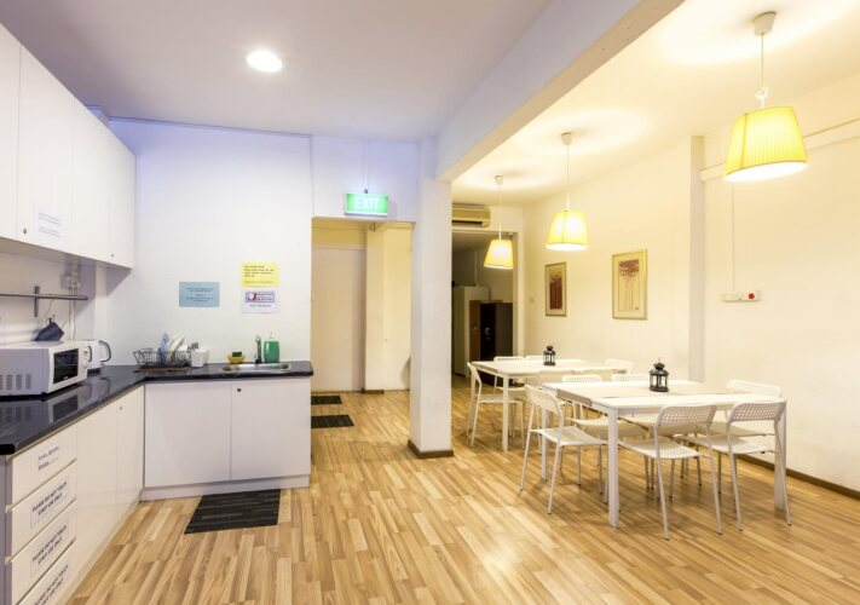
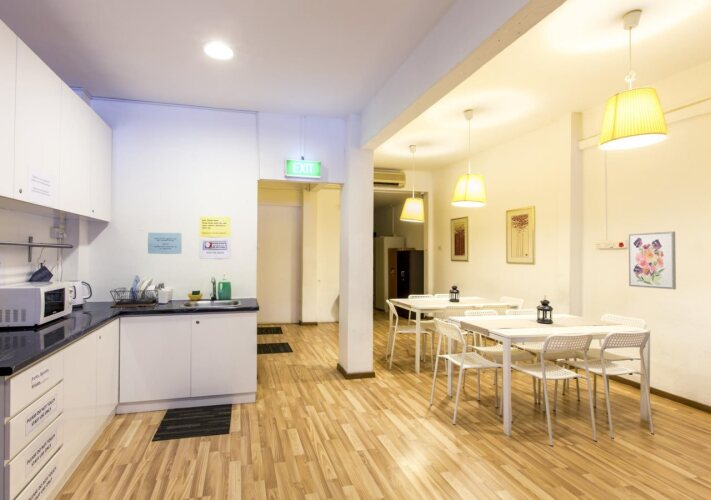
+ wall art [628,231,677,290]
